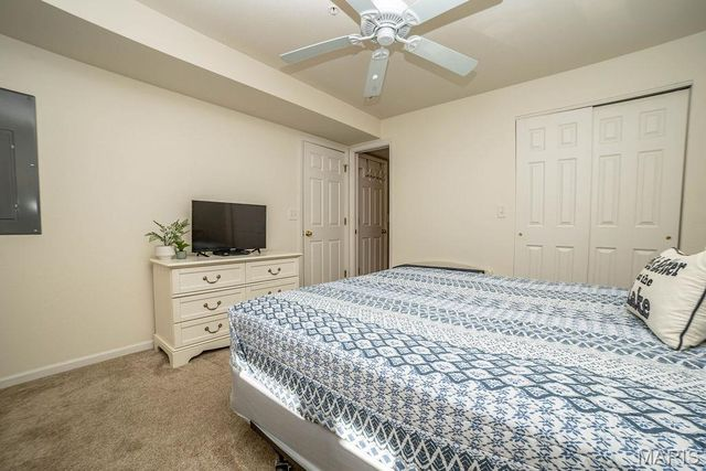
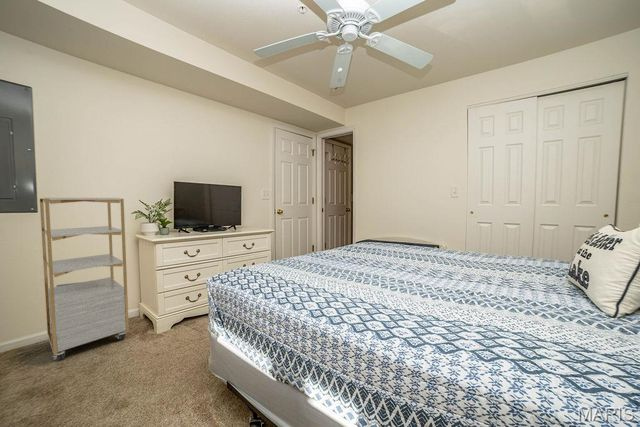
+ shelving unit [39,197,130,362]
